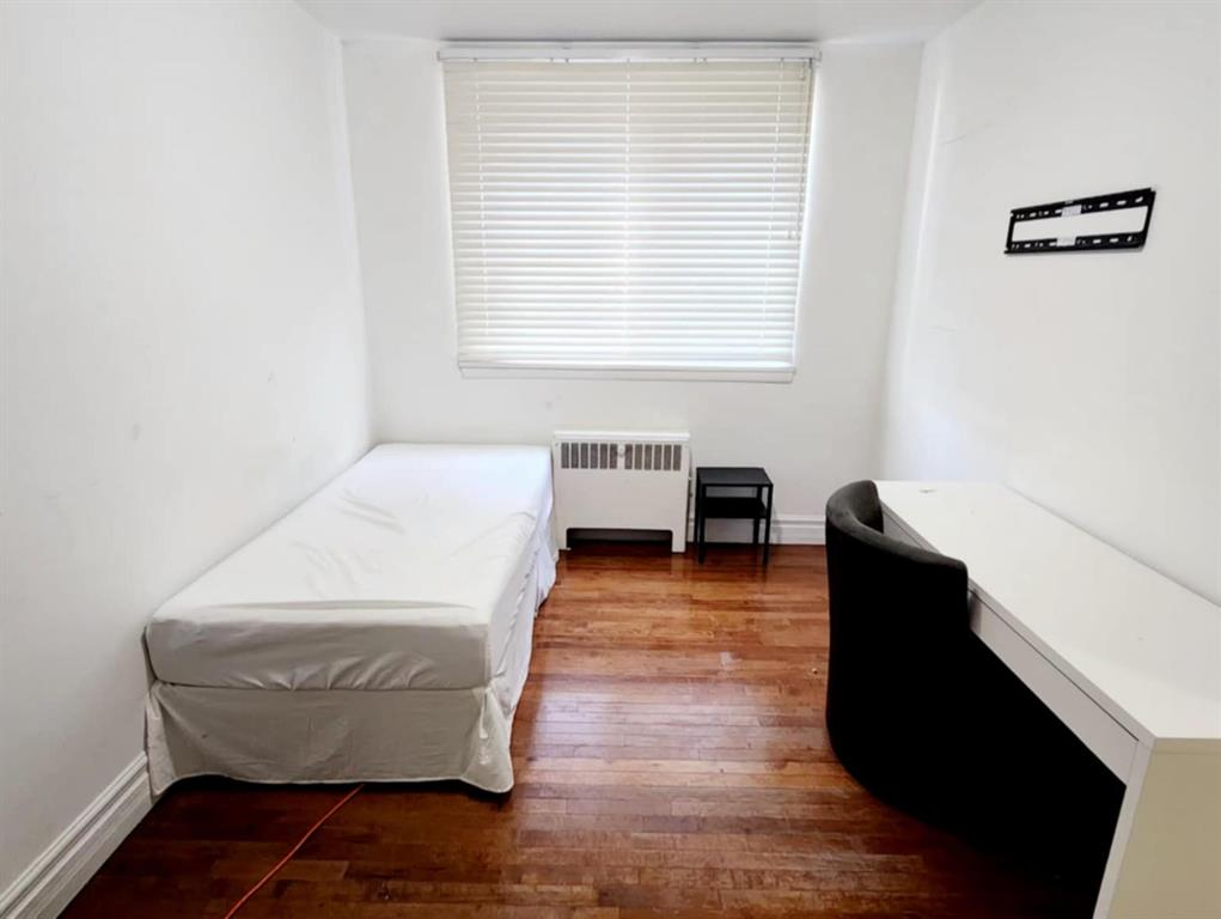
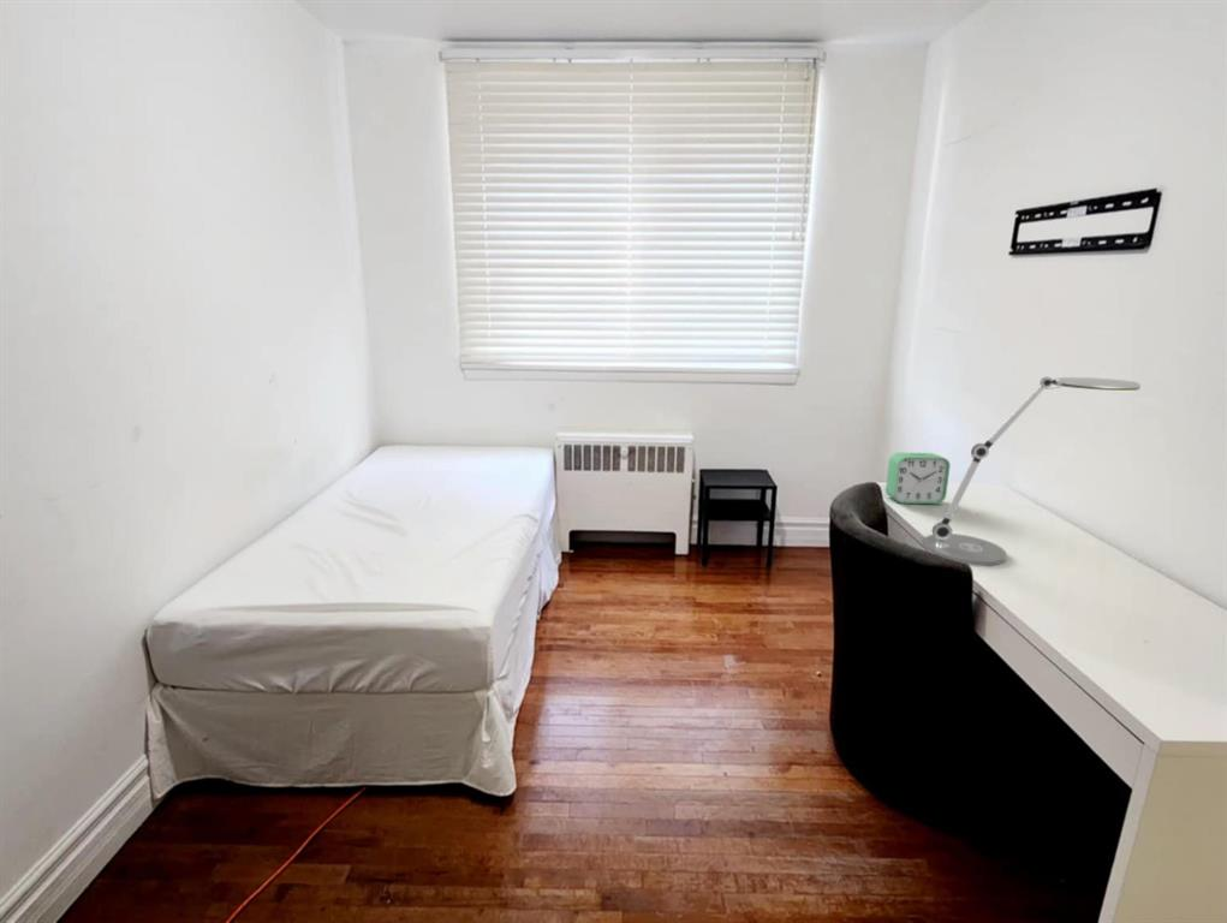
+ desk lamp [922,376,1142,567]
+ alarm clock [884,452,952,505]
